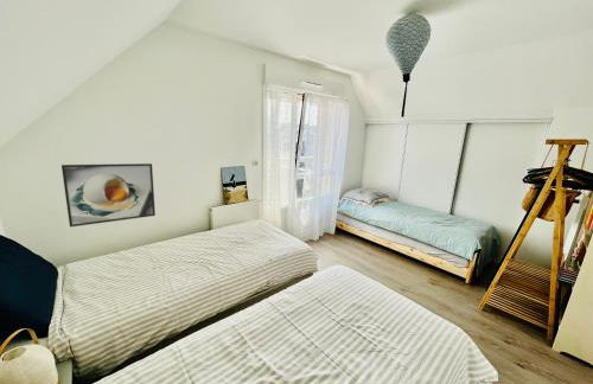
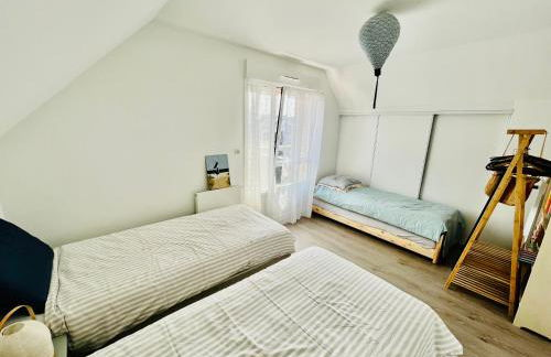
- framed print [60,162,157,228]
